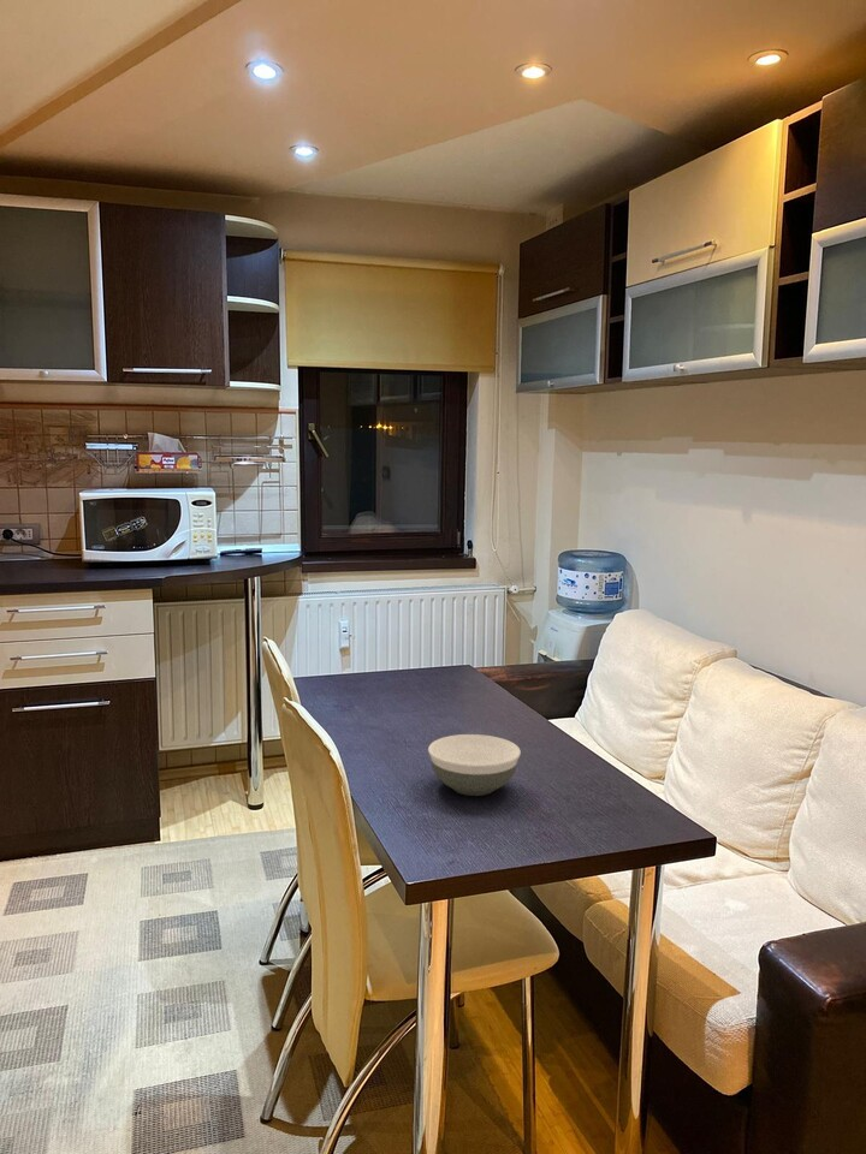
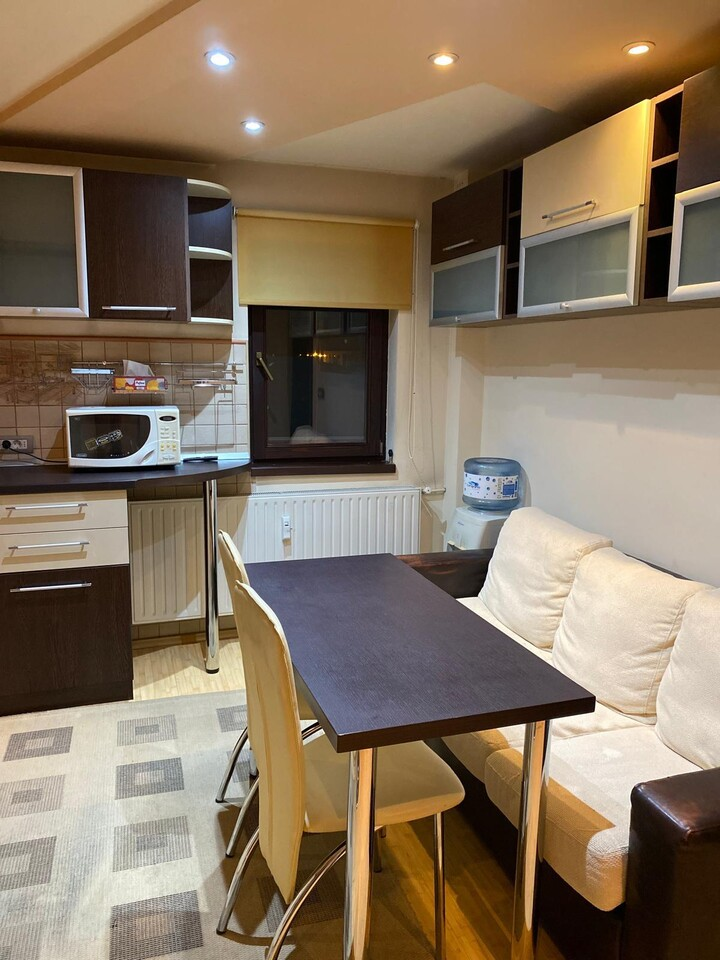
- bowl [427,733,522,797]
